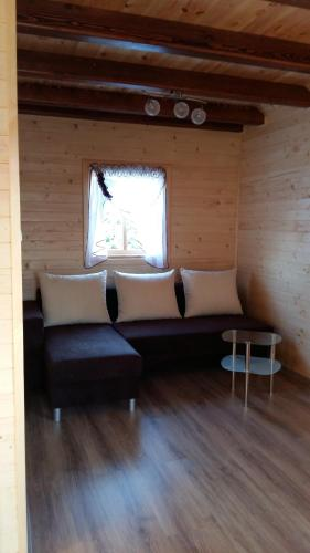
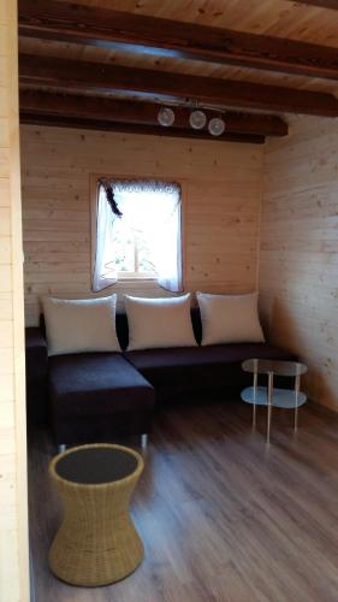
+ side table [47,443,146,588]
